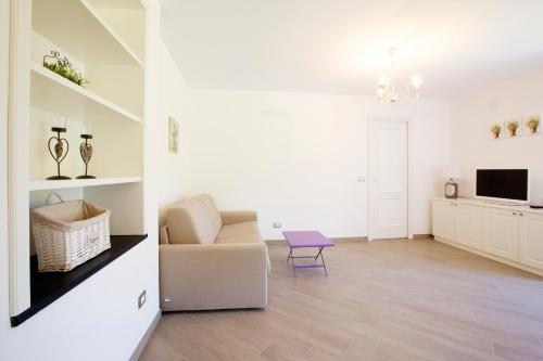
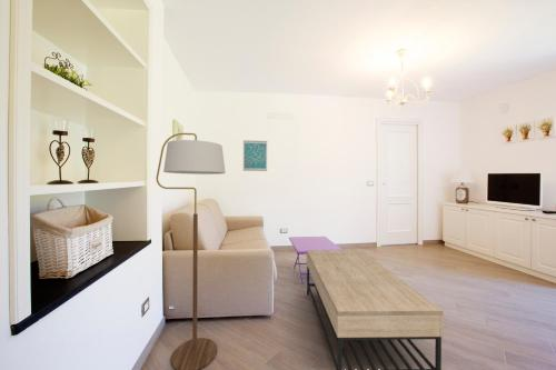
+ wall art [242,140,268,172]
+ coffee table [306,249,445,370]
+ floor lamp [156,132,227,370]
